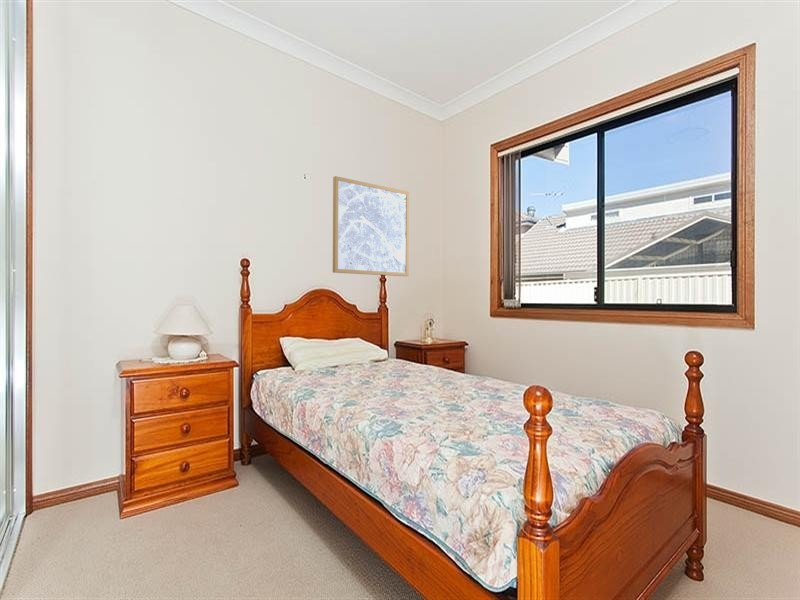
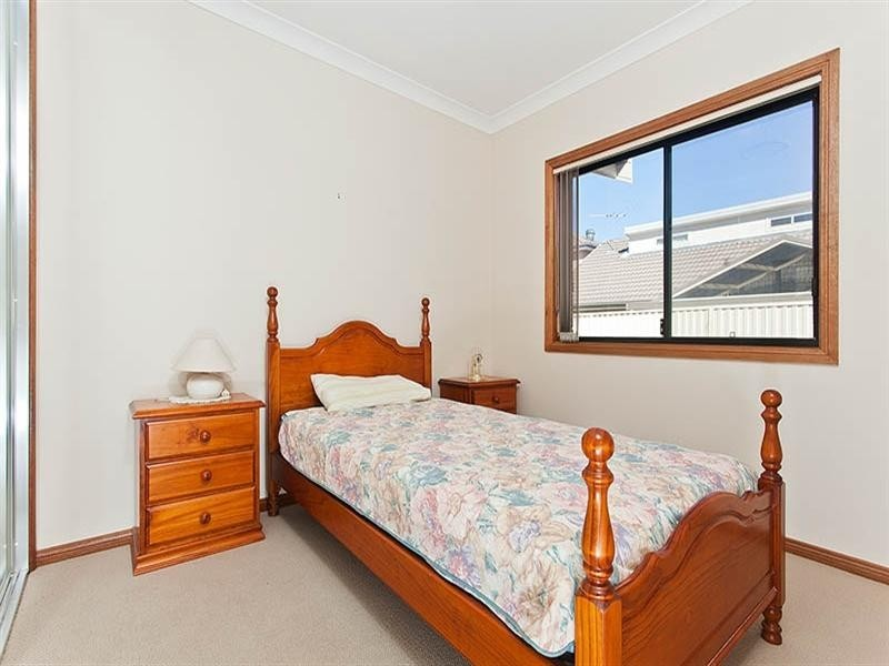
- wall art [332,175,410,277]
